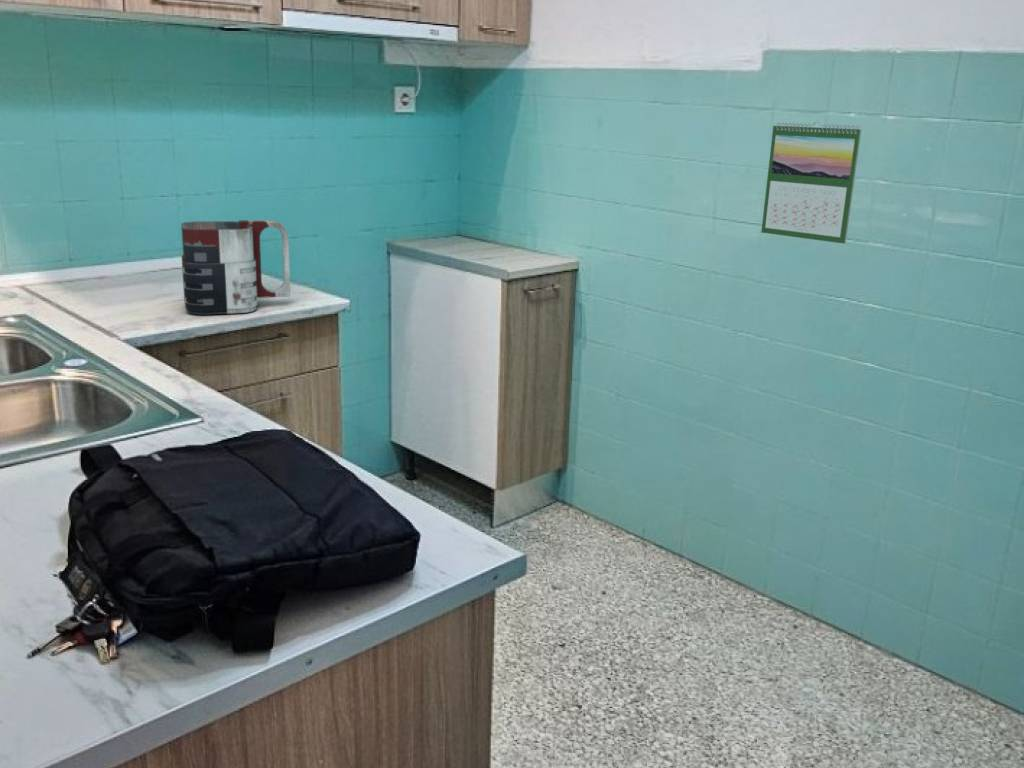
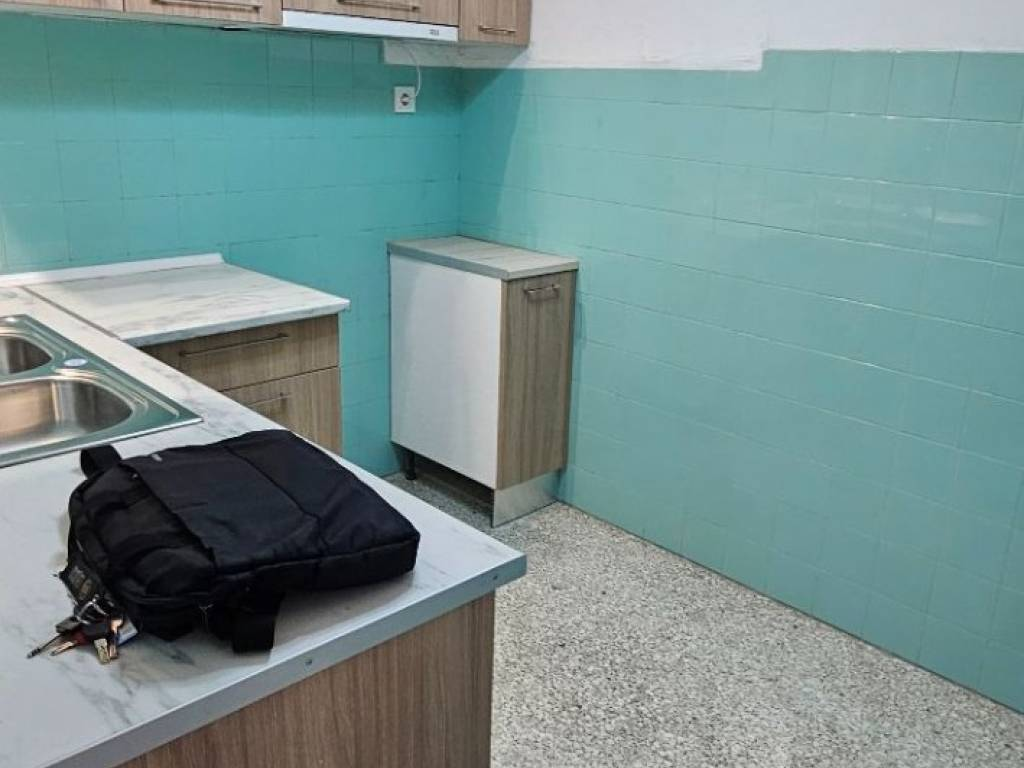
- mug [180,219,291,315]
- calendar [760,121,862,245]
